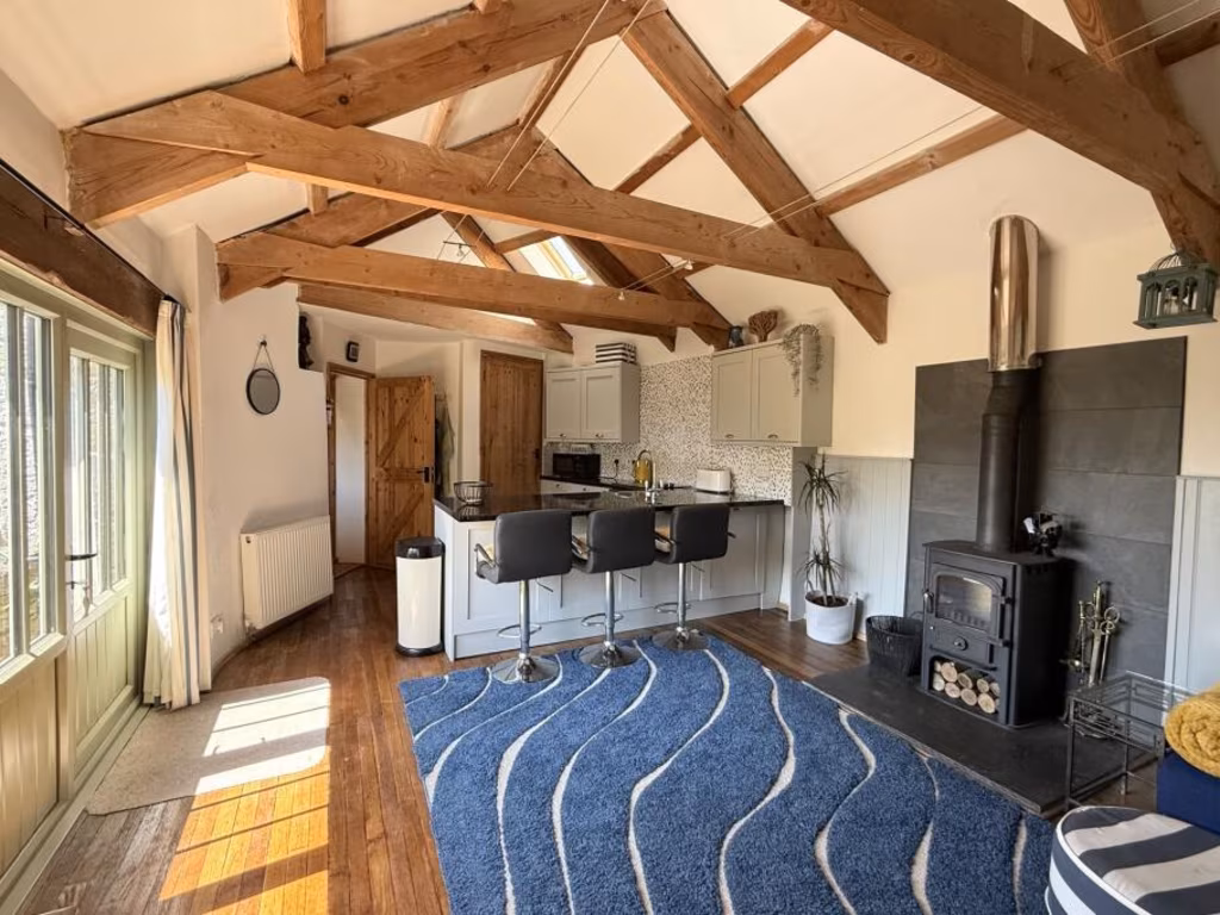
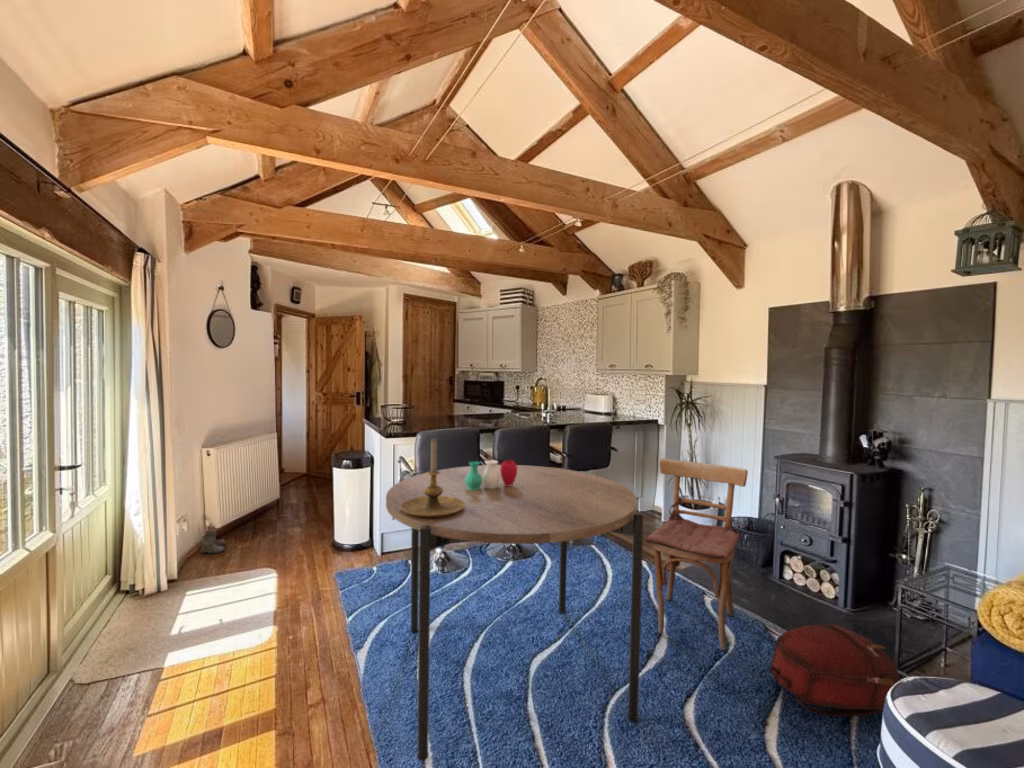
+ chair [644,458,749,652]
+ candle holder [401,438,465,517]
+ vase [465,459,517,490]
+ dining table [385,464,645,762]
+ boots [199,530,226,556]
+ backpack [769,622,902,718]
